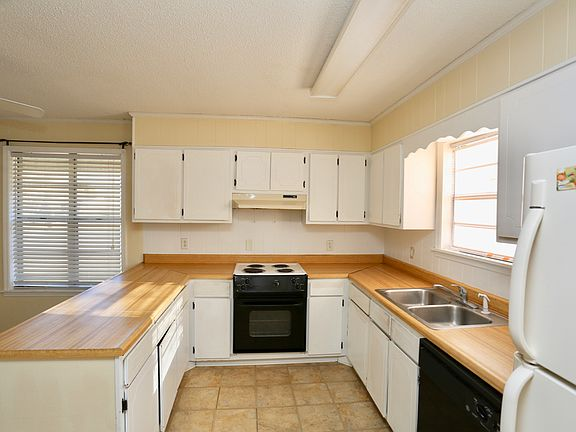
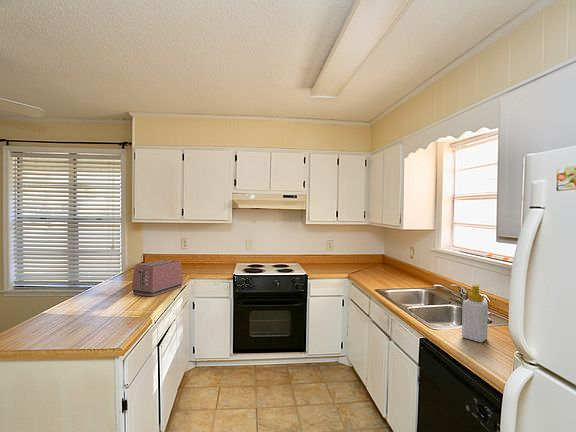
+ soap bottle [461,284,489,343]
+ toaster [131,258,184,297]
